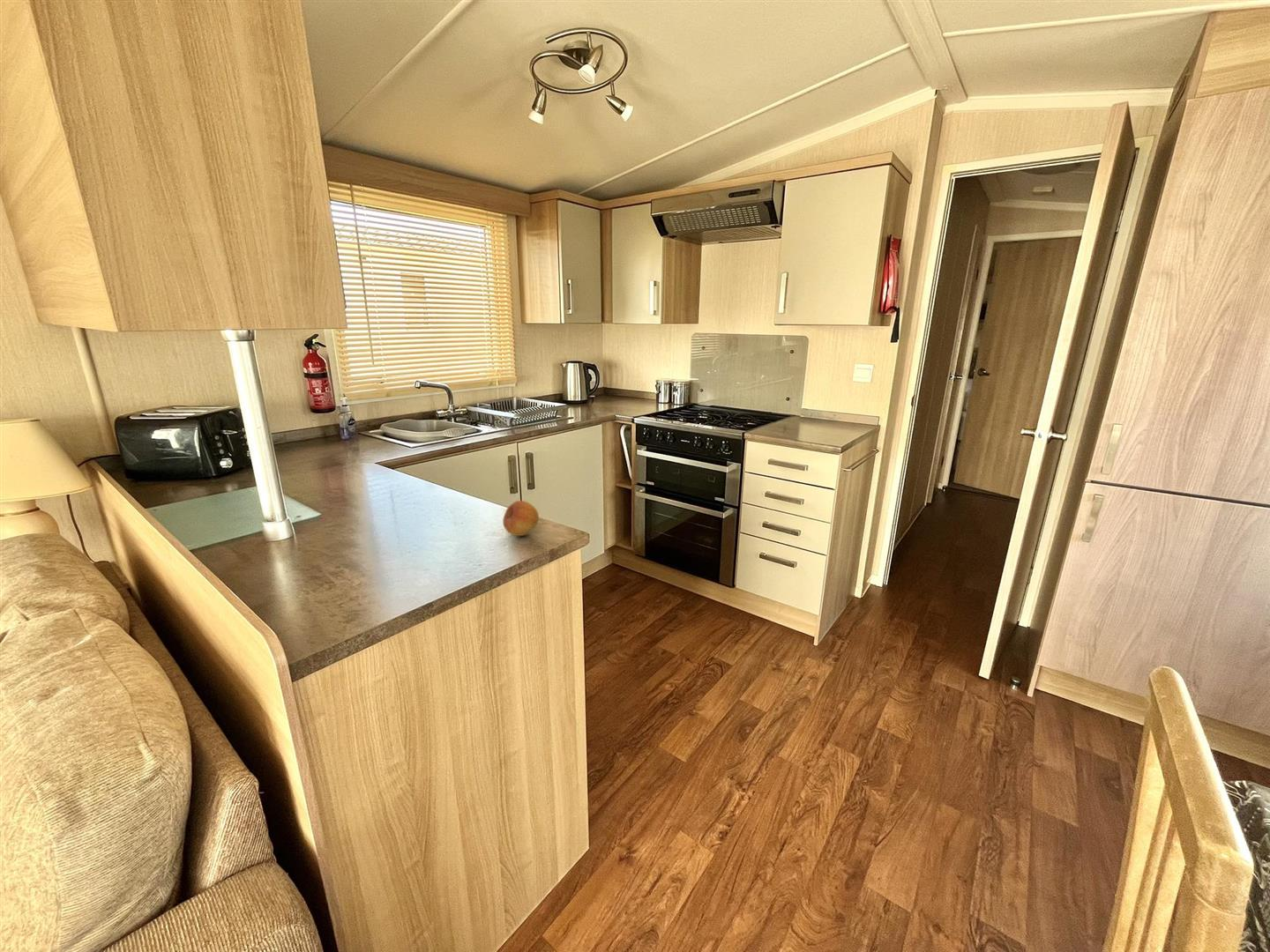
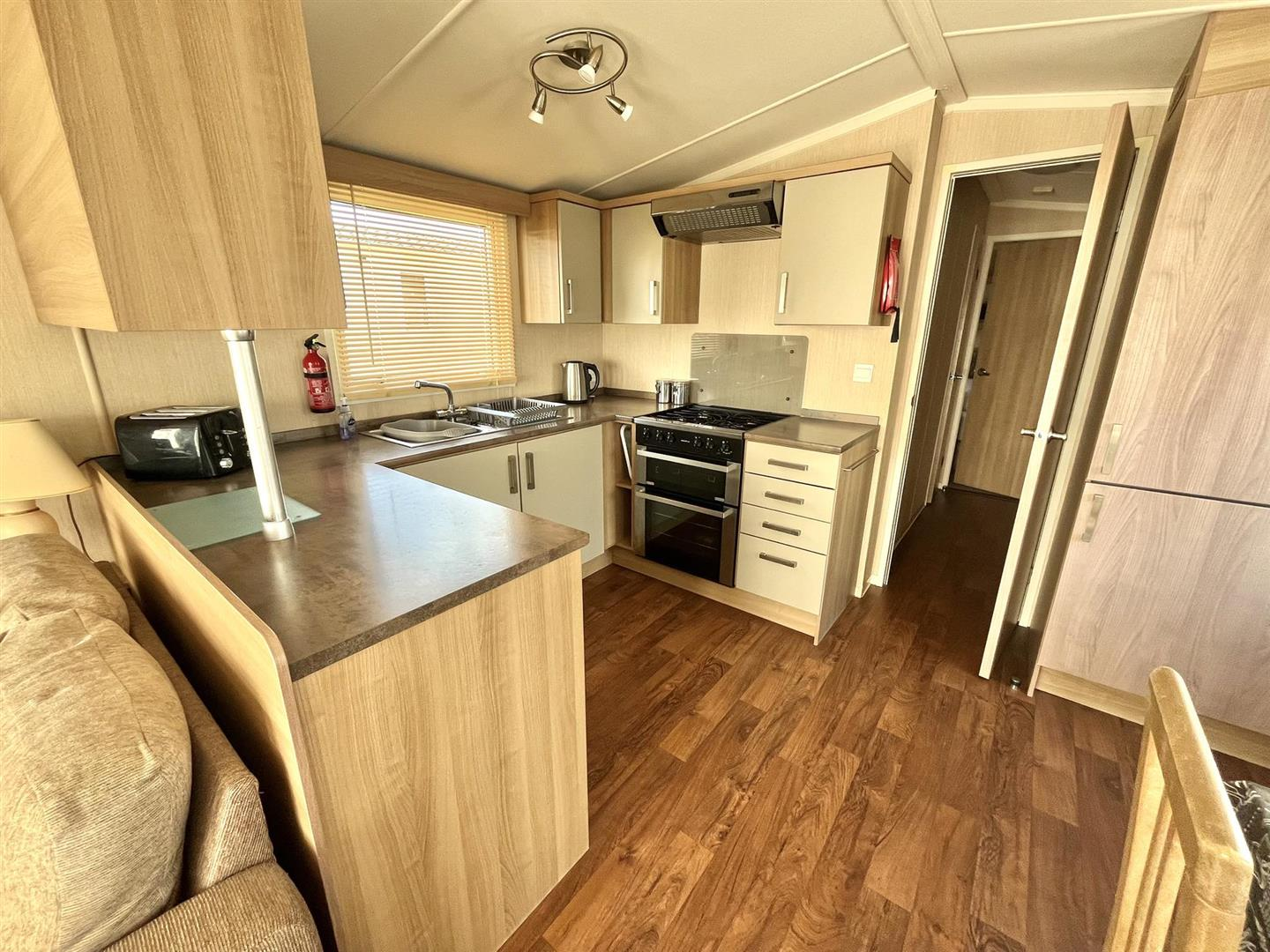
- fruit [502,500,540,537]
